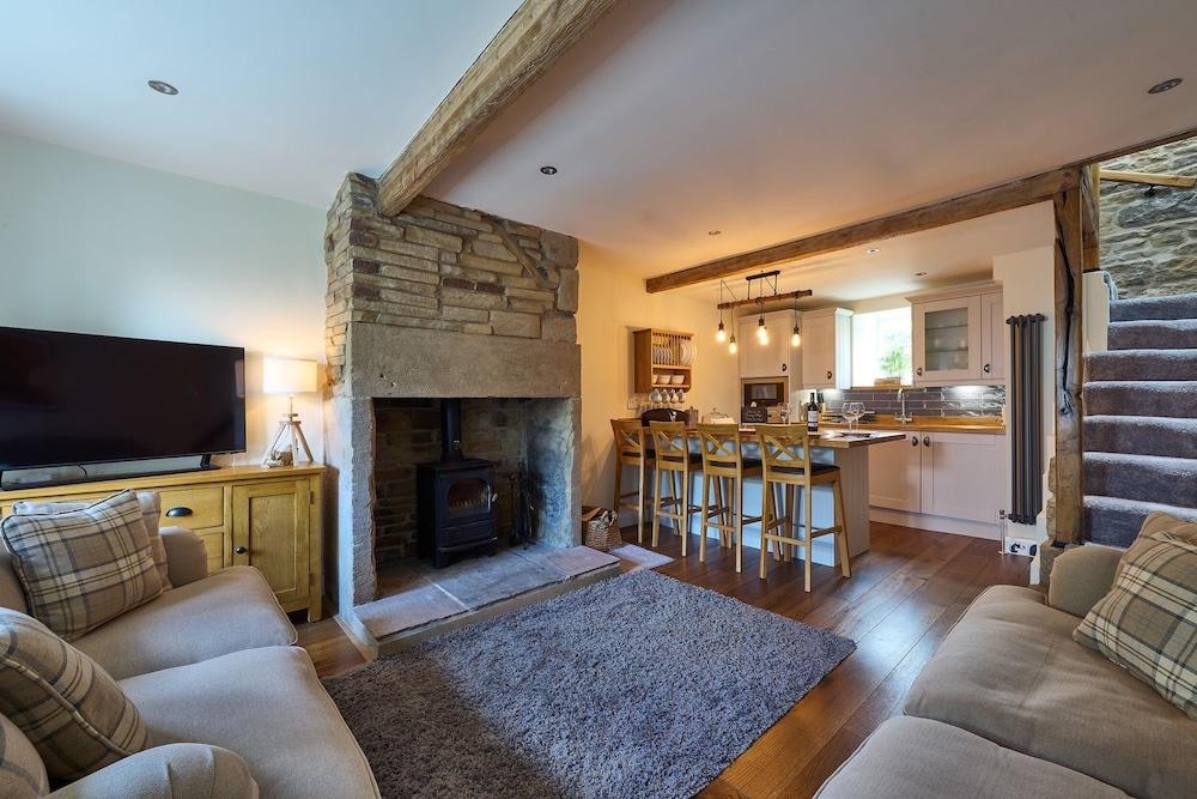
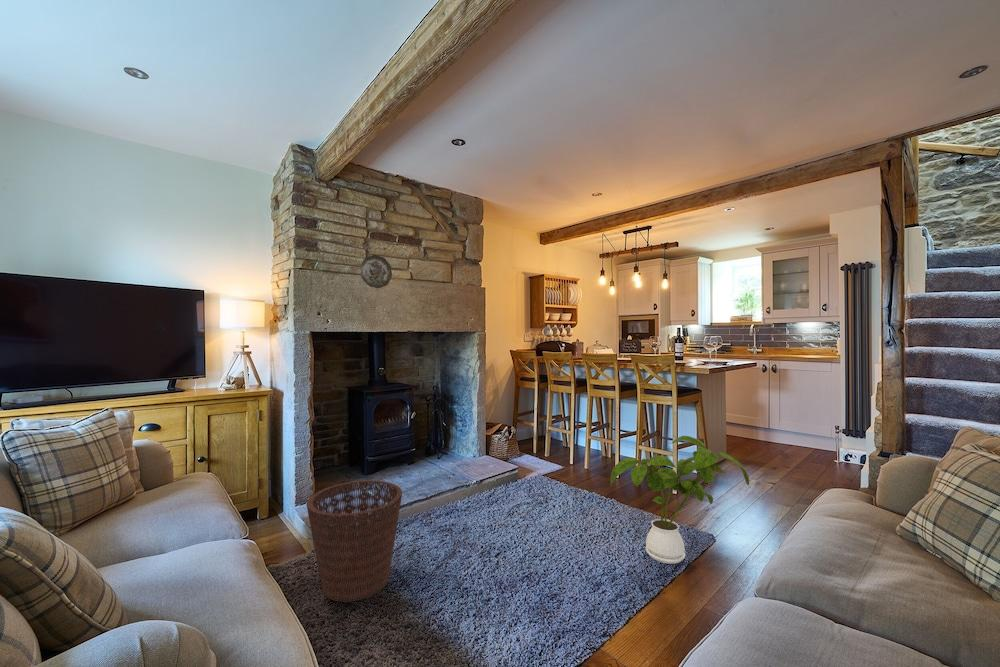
+ decorative plate [359,254,393,289]
+ house plant [610,435,750,565]
+ basket [305,479,403,603]
